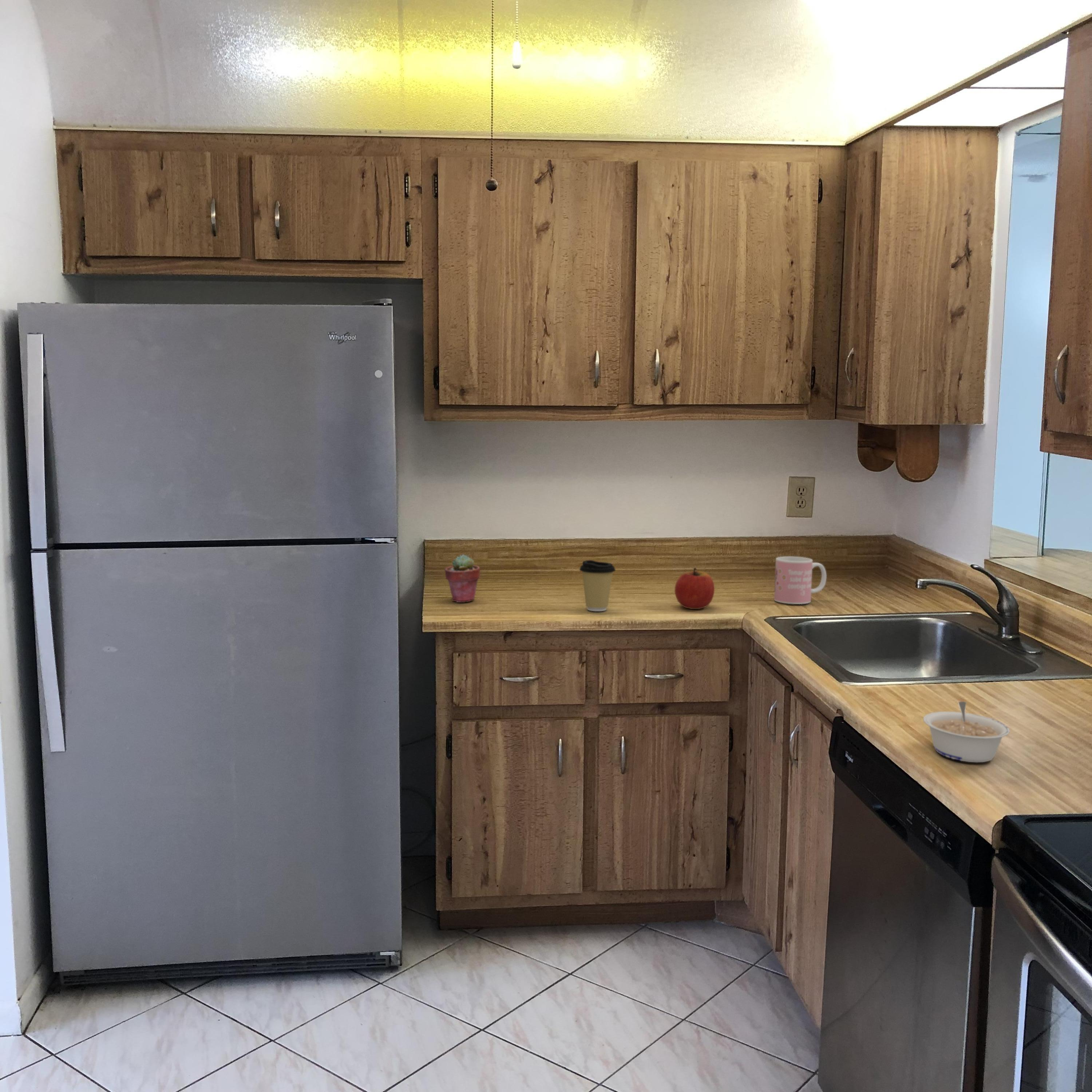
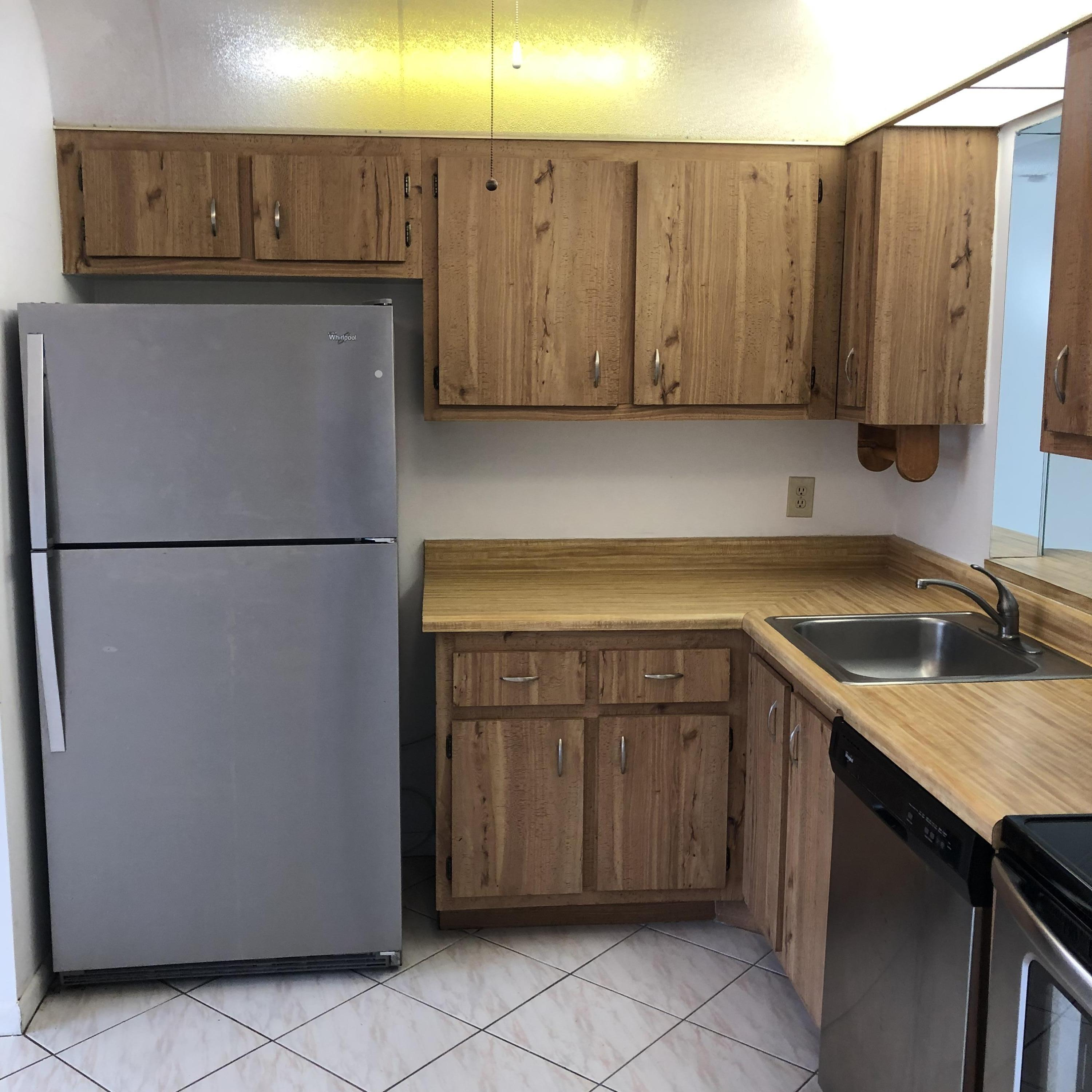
- coffee cup [579,560,616,612]
- potted succulent [444,554,480,603]
- mug [774,556,827,605]
- apple [674,567,715,609]
- legume [923,701,1010,763]
